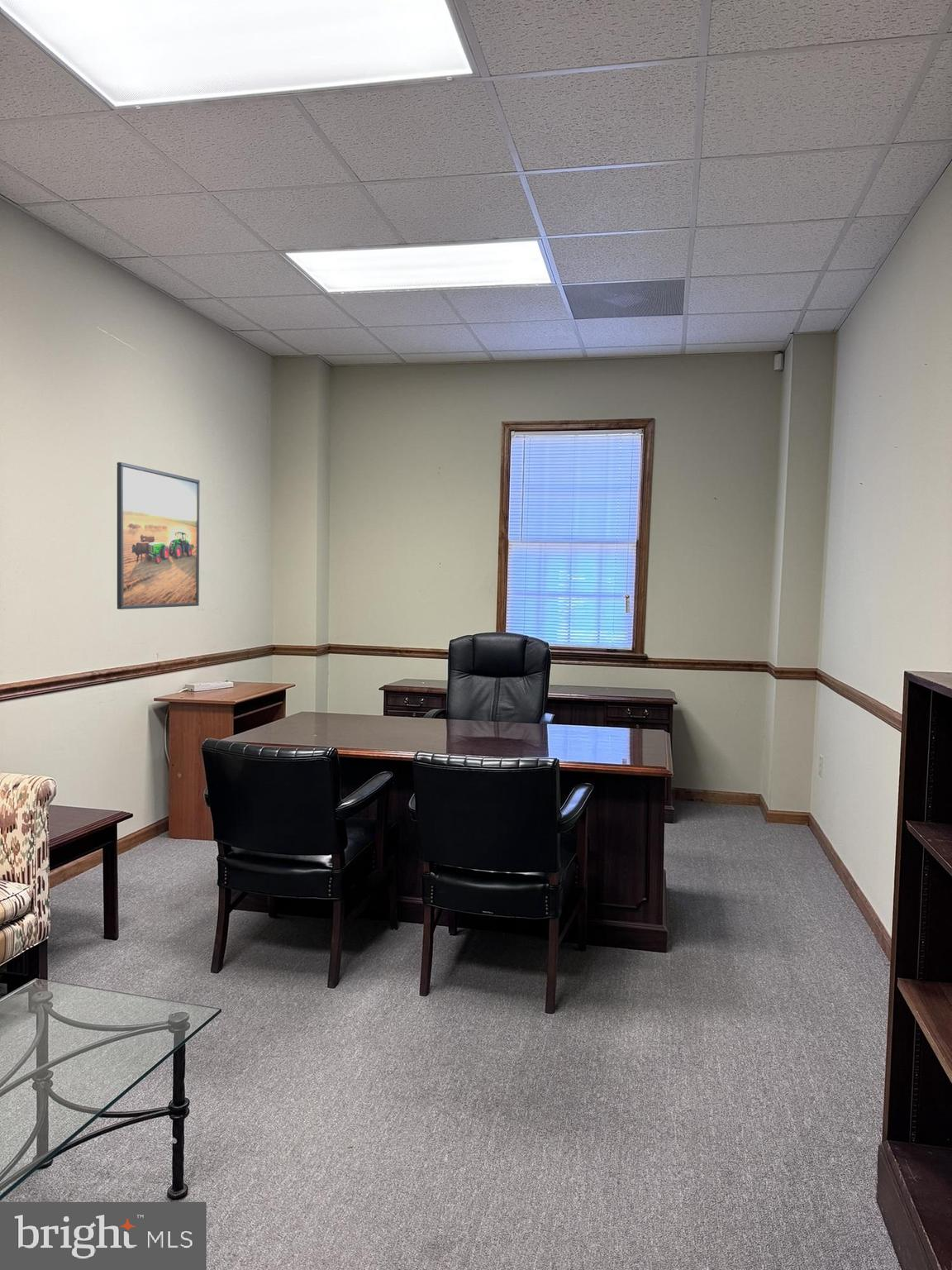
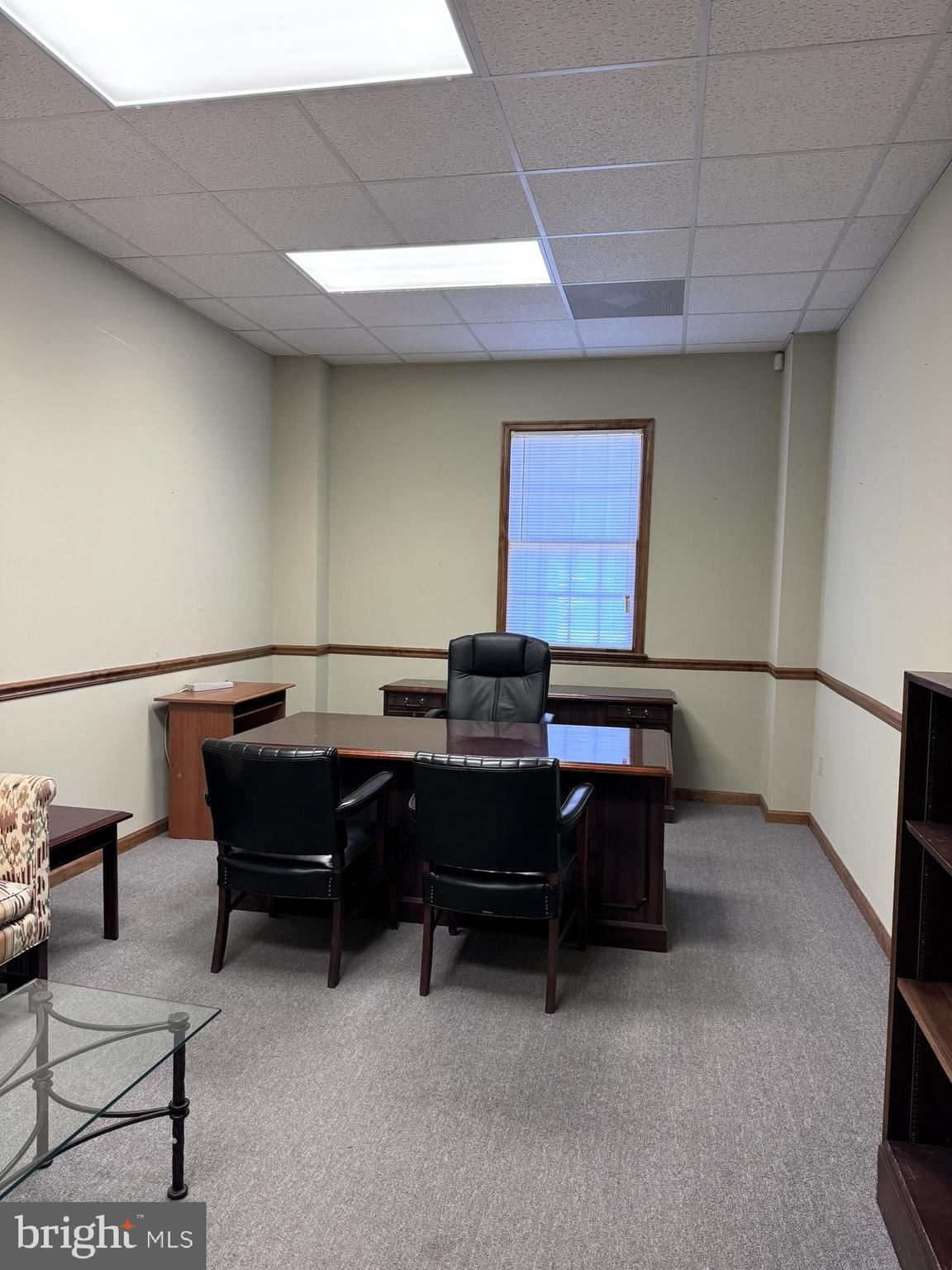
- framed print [117,461,200,610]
